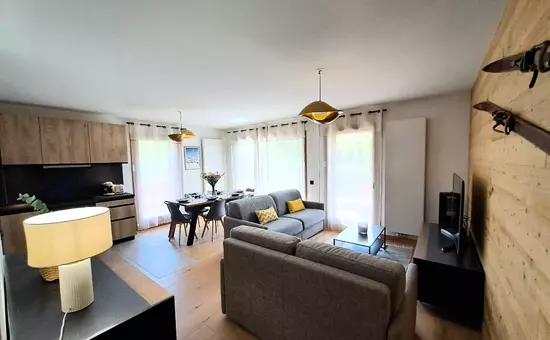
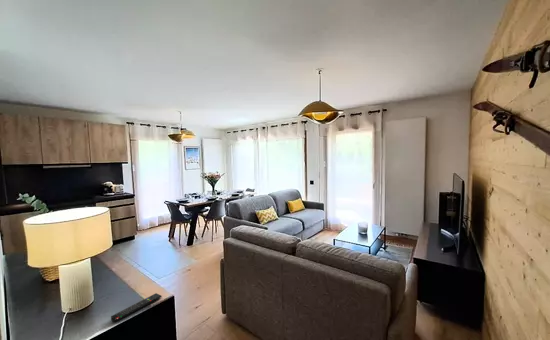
+ remote control [110,292,163,323]
